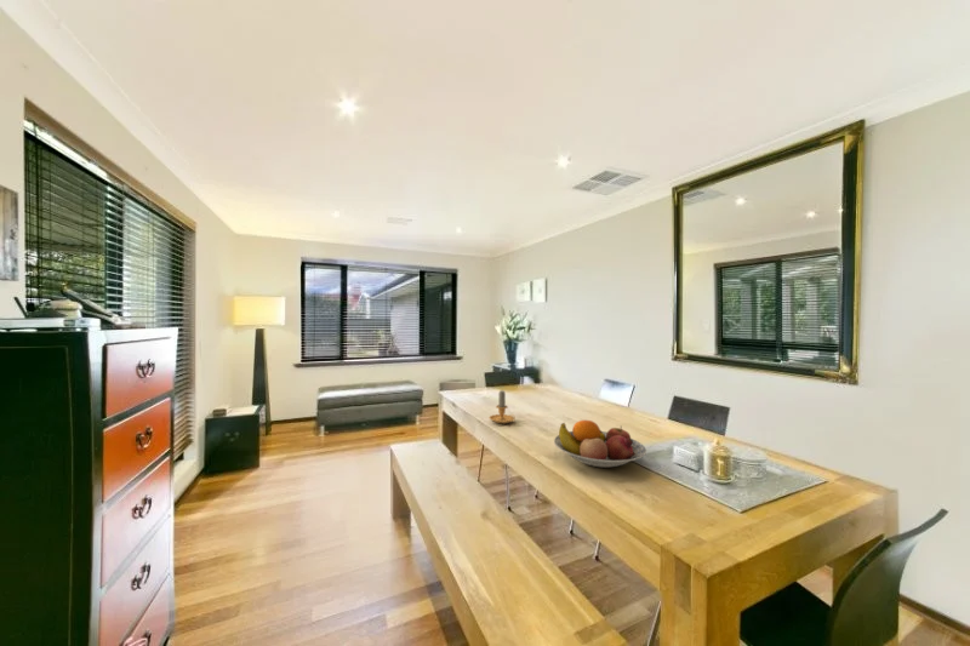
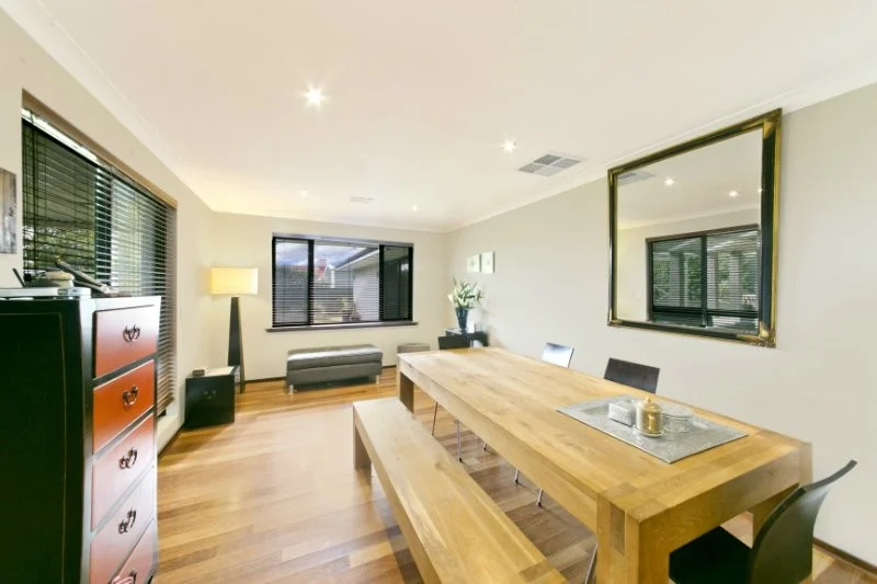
- candle [489,389,517,424]
- fruit bowl [553,419,647,469]
